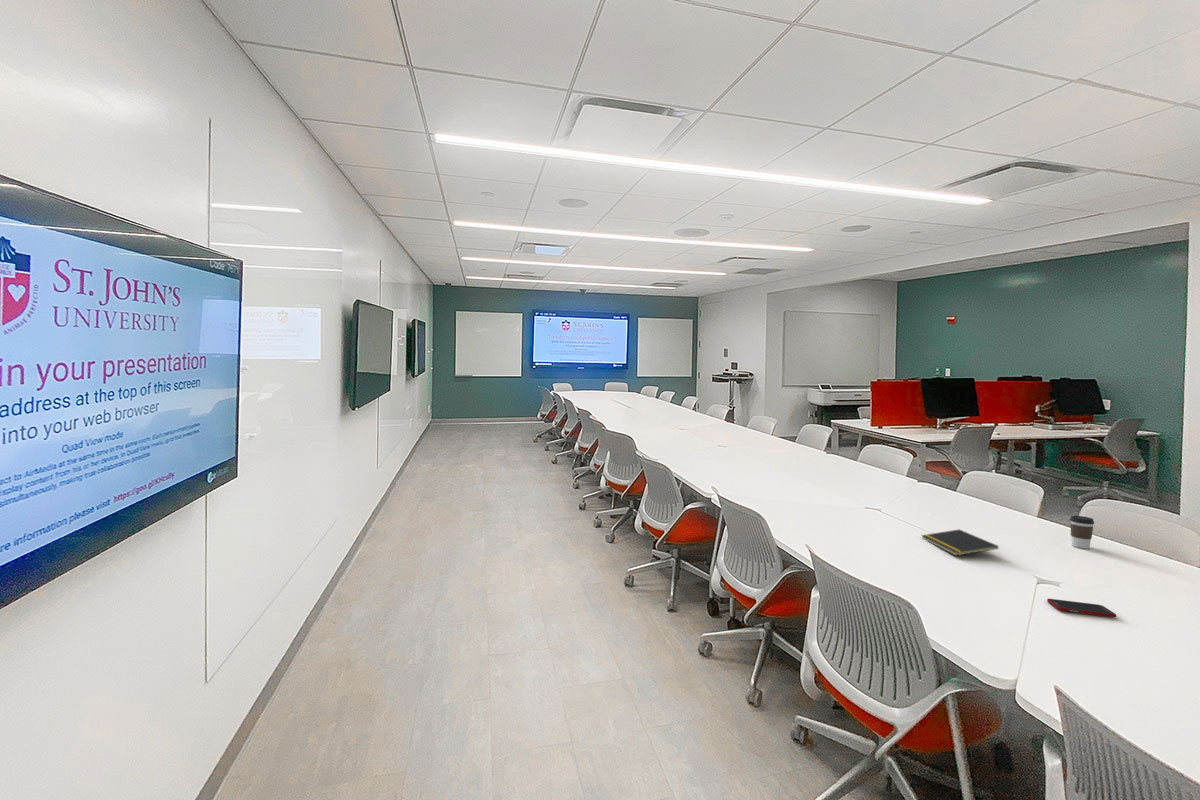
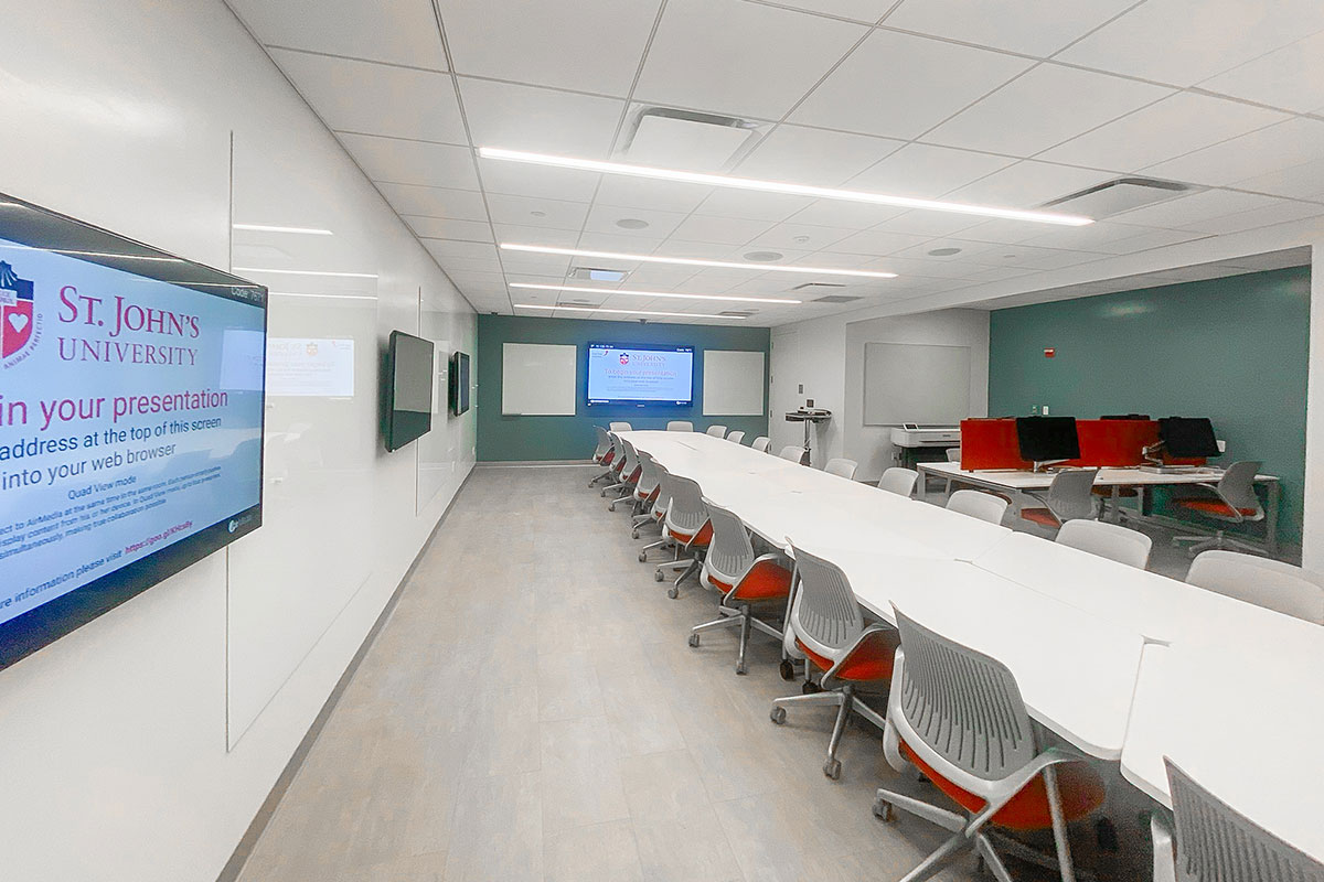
- cell phone [1046,598,1117,618]
- coffee cup [1069,515,1095,550]
- notepad [920,528,999,557]
